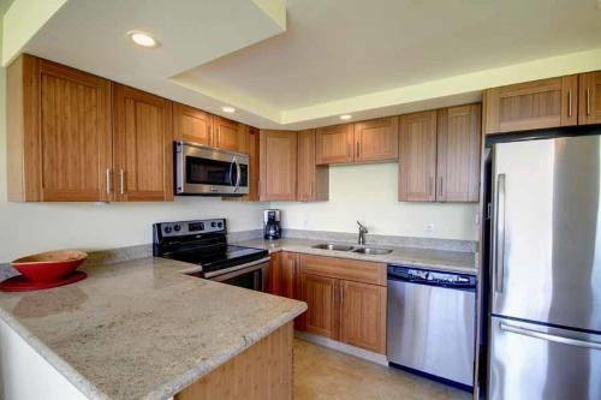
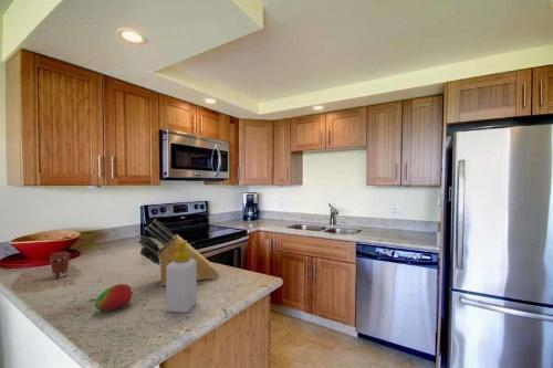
+ fruit [94,283,134,312]
+ knife block [137,218,219,287]
+ soap bottle [165,239,198,314]
+ coffee cup [48,251,72,280]
